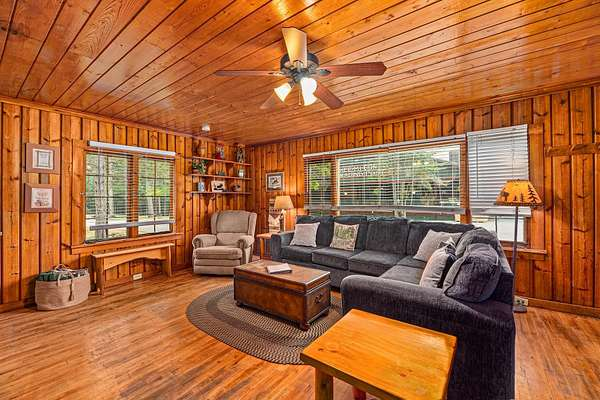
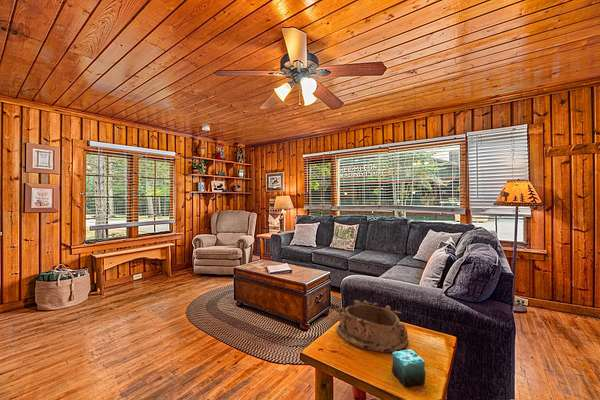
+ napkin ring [335,299,409,354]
+ candle [391,349,427,388]
